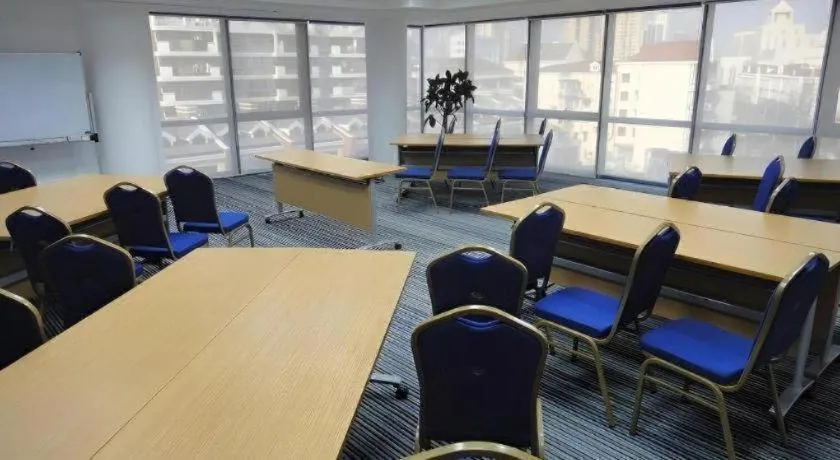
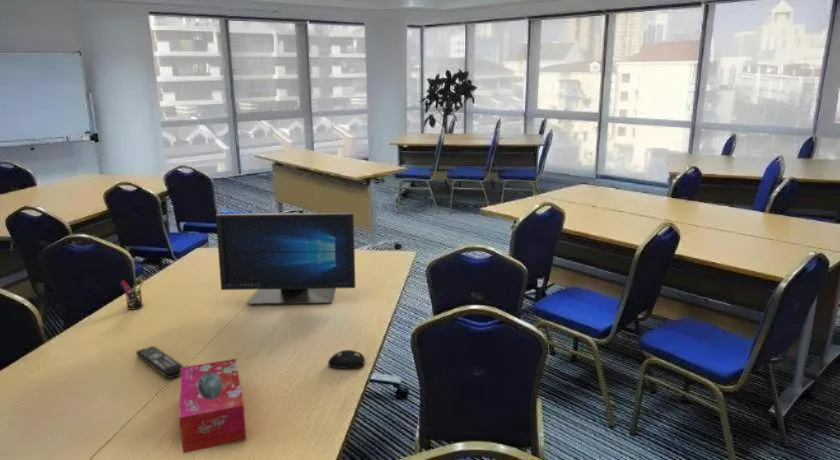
+ tissue box [178,358,247,454]
+ pen holder [119,279,145,311]
+ monitor [215,212,356,306]
+ computer mouse [327,349,366,369]
+ remote control [135,345,185,379]
